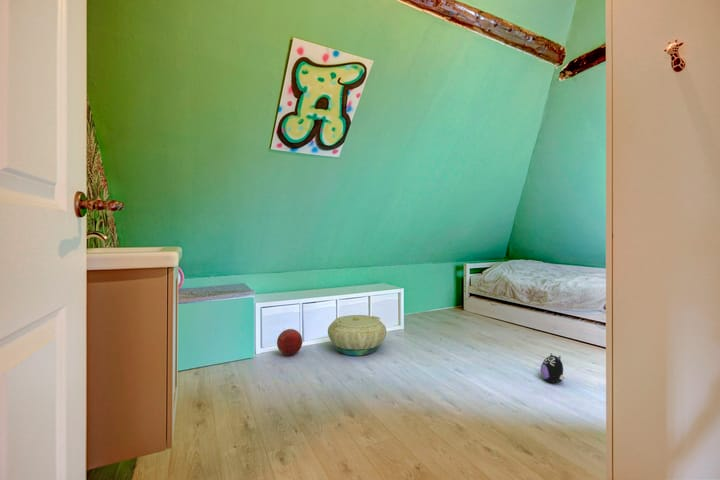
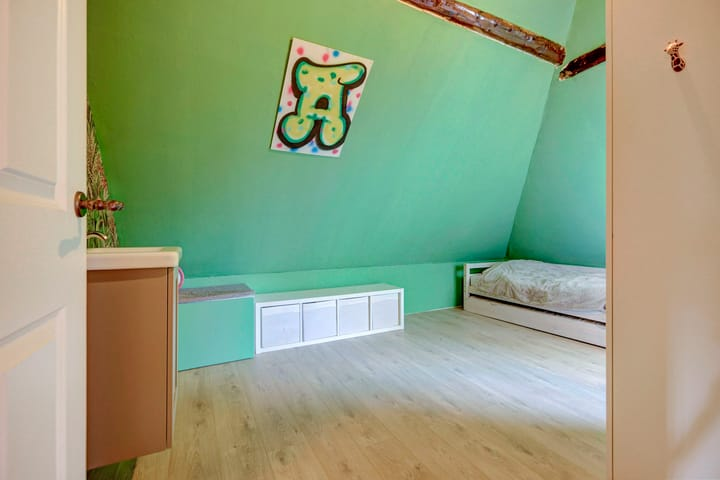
- plush toy [539,353,567,384]
- ball [276,328,303,356]
- basket [327,314,387,357]
